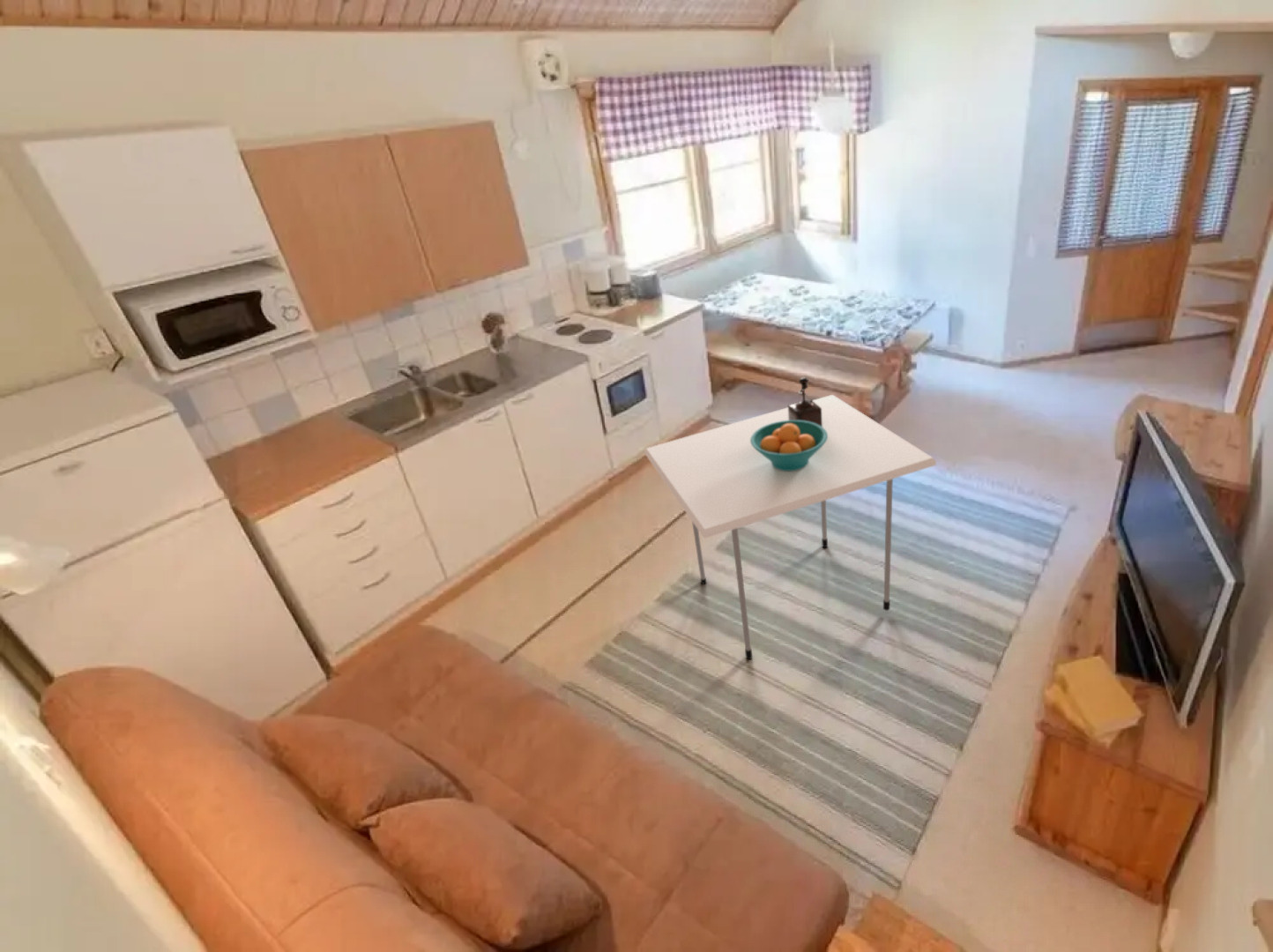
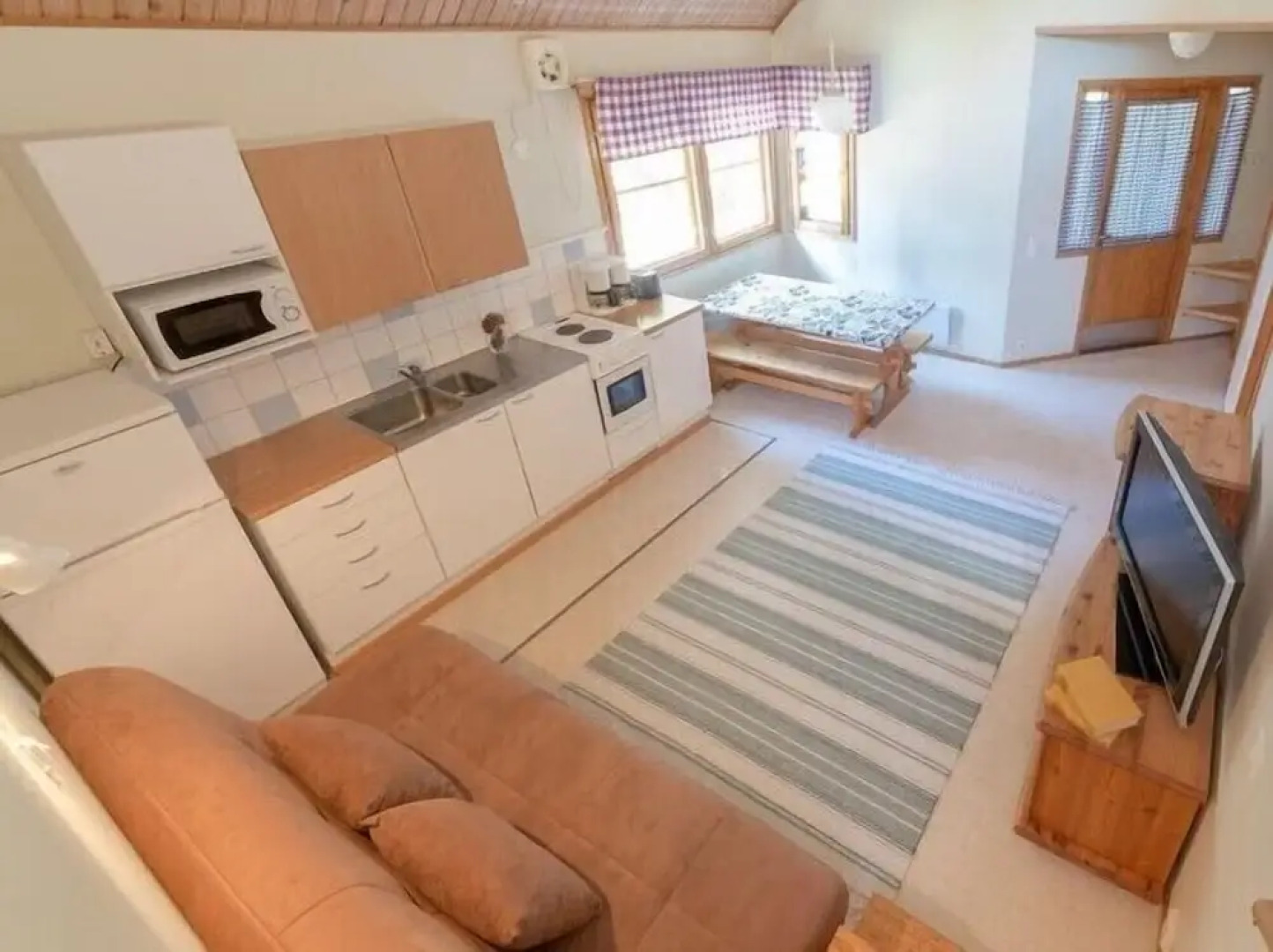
- dining table [644,394,937,660]
- fruit bowl [750,420,828,471]
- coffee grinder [787,376,823,427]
